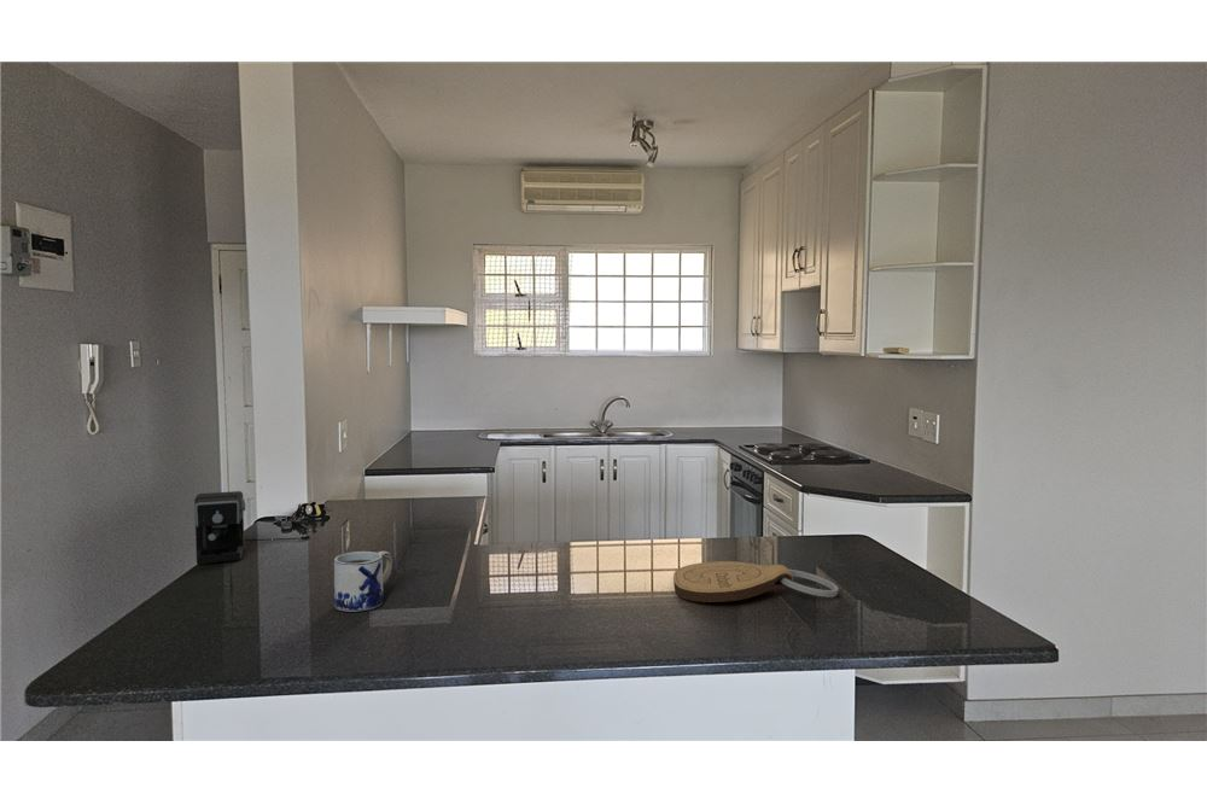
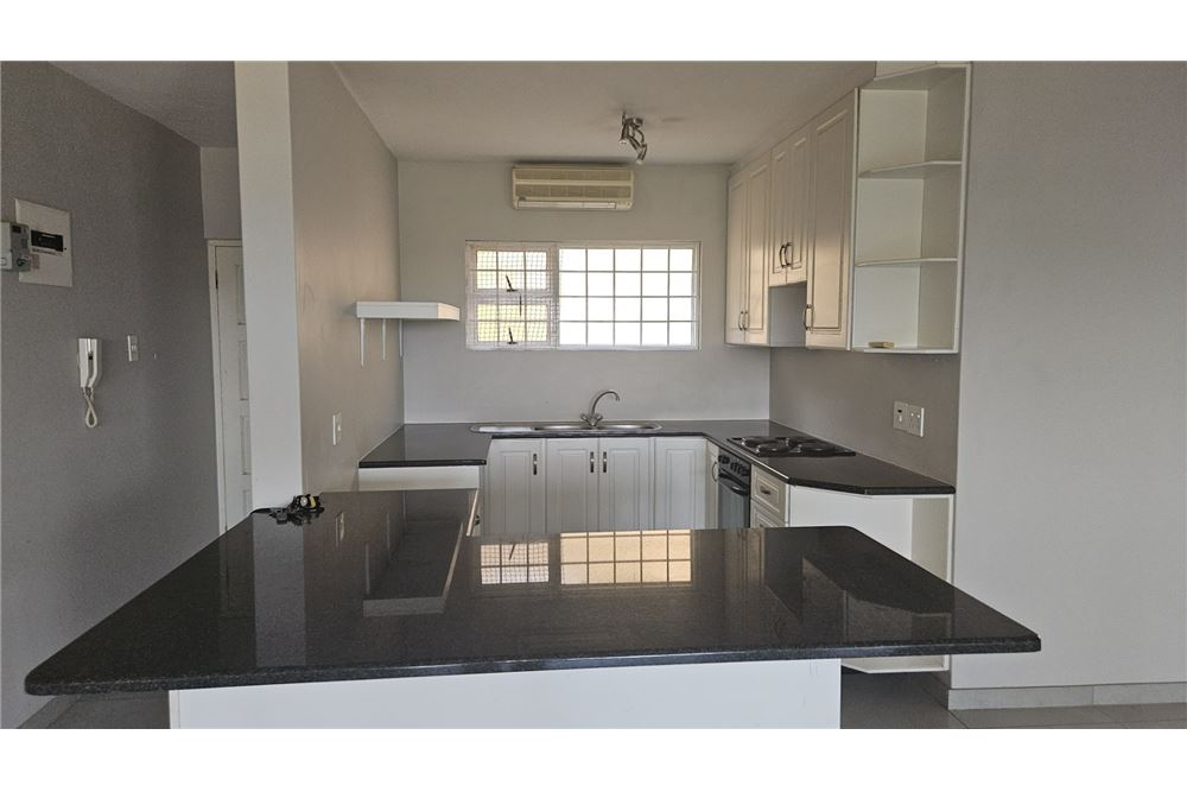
- key chain [672,560,840,603]
- mug [333,550,395,613]
- coffee maker [193,490,311,565]
